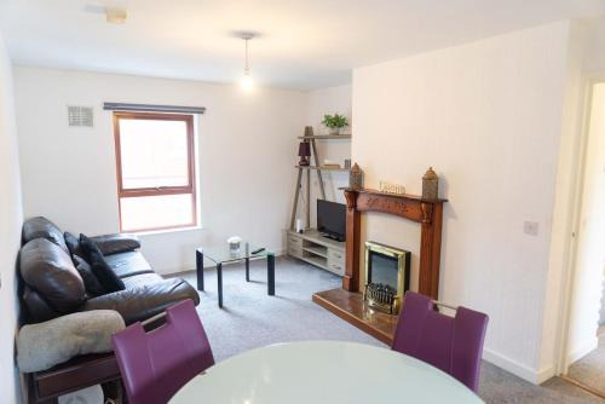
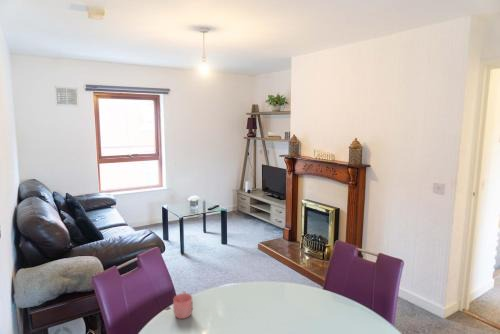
+ mug [172,290,194,320]
